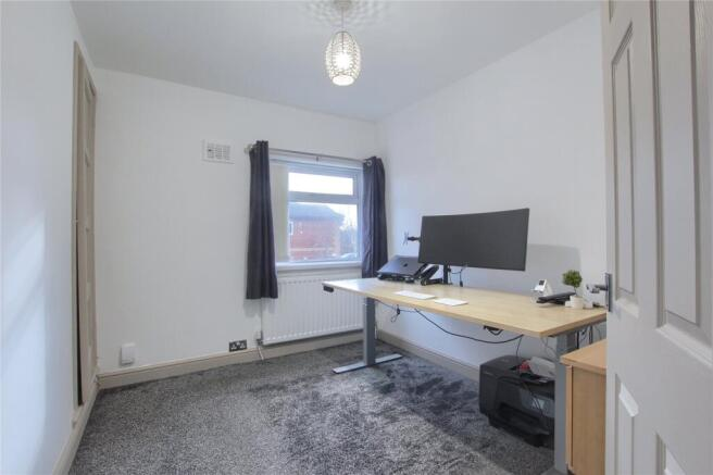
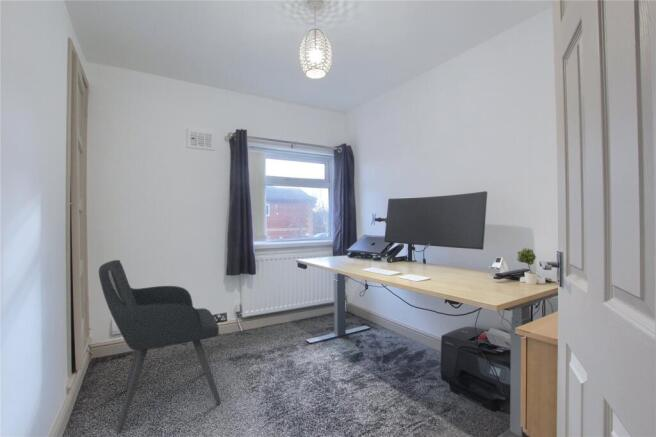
+ armchair [98,259,222,434]
